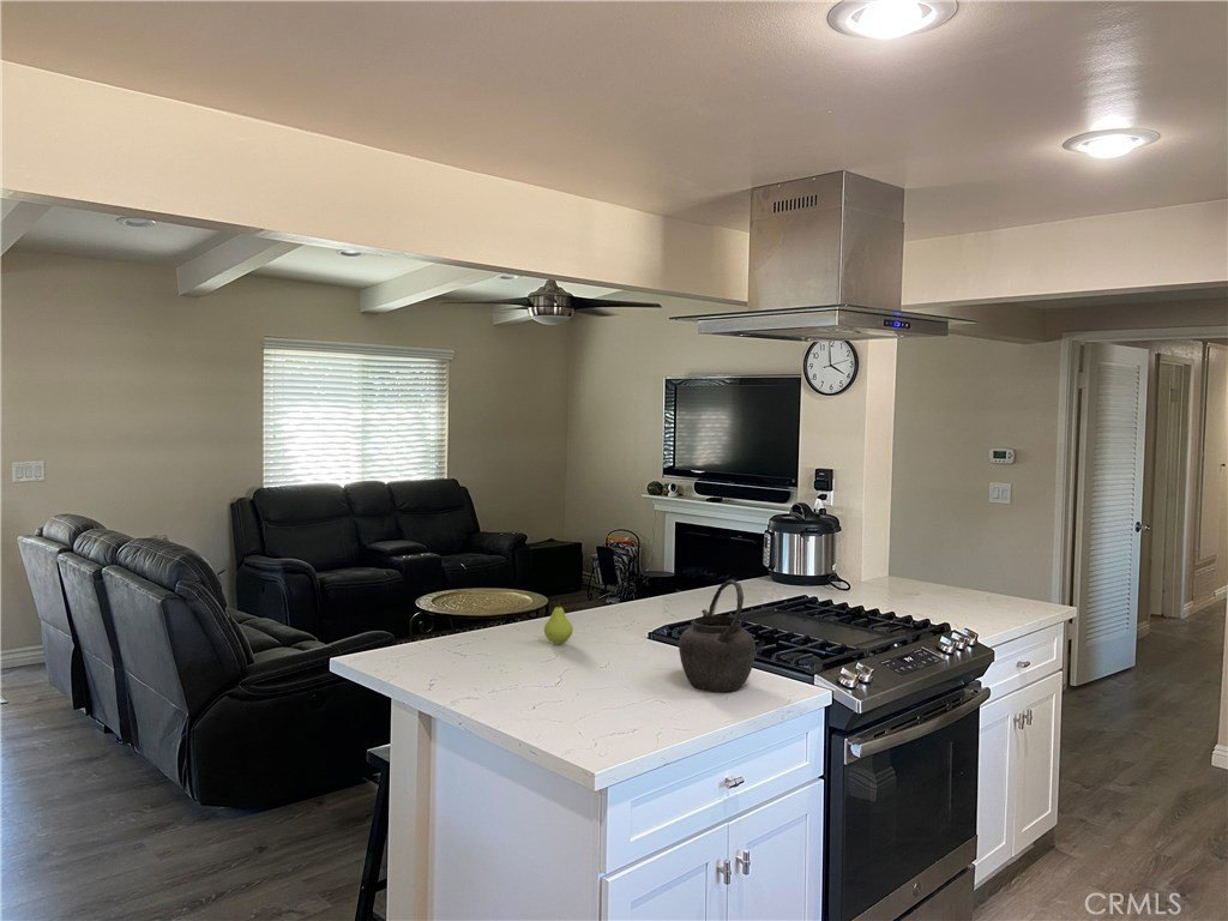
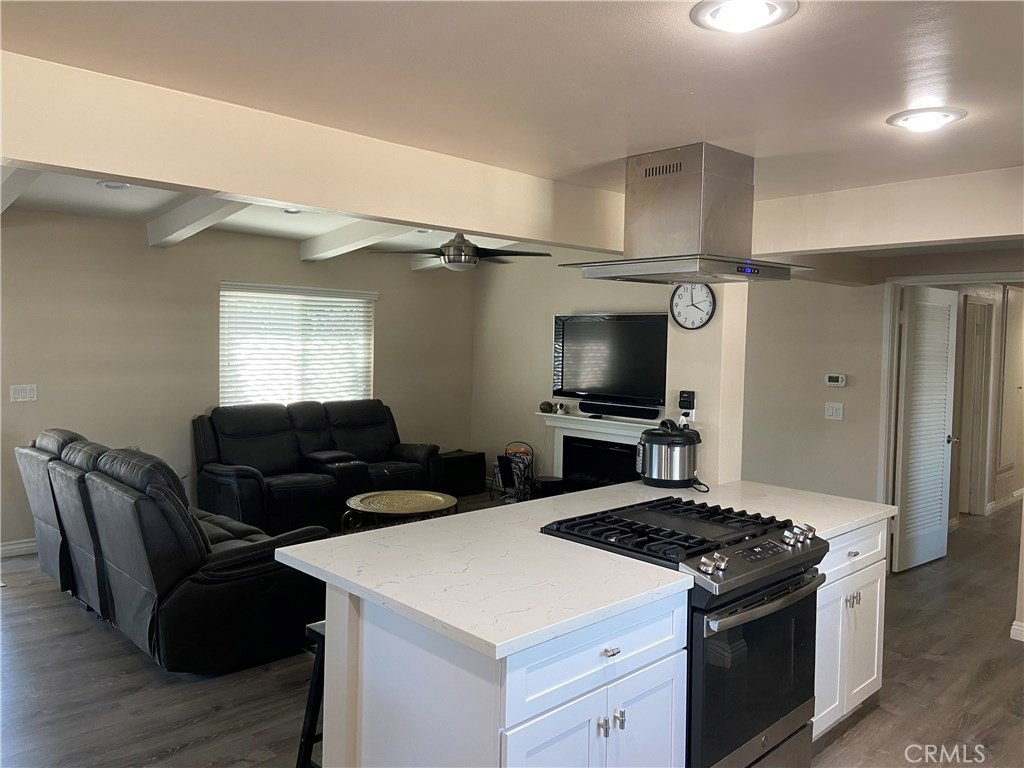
- fruit [543,600,574,645]
- kettle [678,579,757,693]
